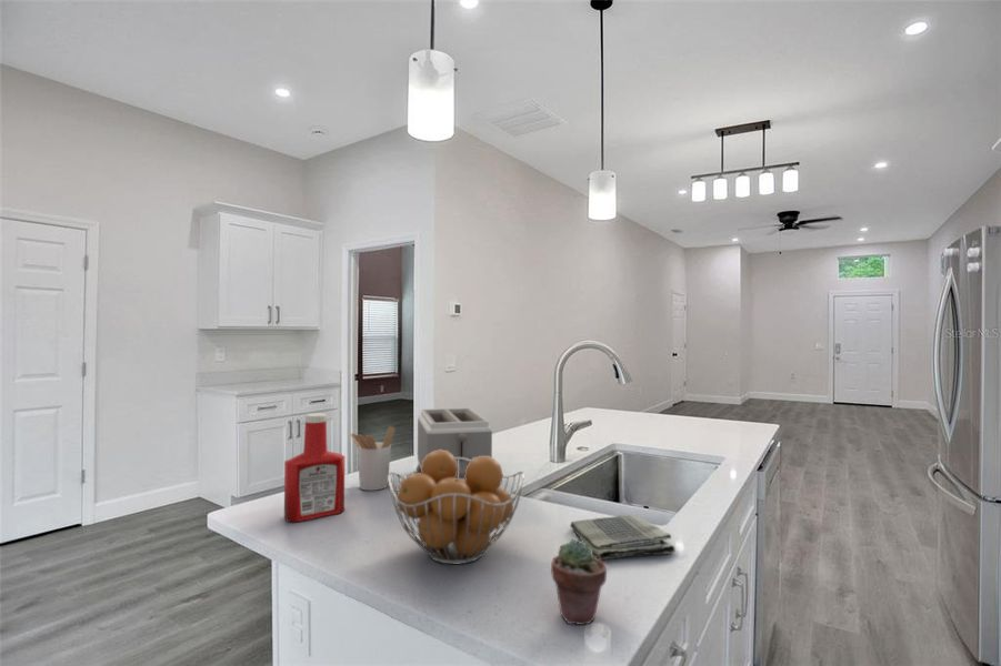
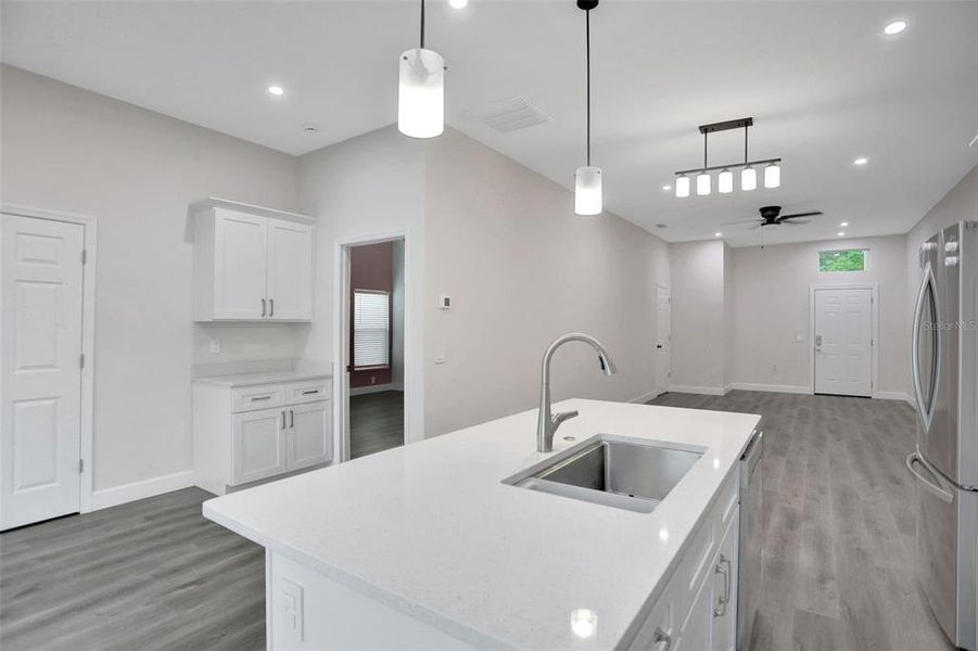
- soap bottle [283,412,346,523]
- toaster [414,407,493,481]
- fruit basket [388,450,525,565]
- potted succulent [550,538,608,626]
- dish towel [569,514,677,561]
- utensil holder [350,426,396,492]
